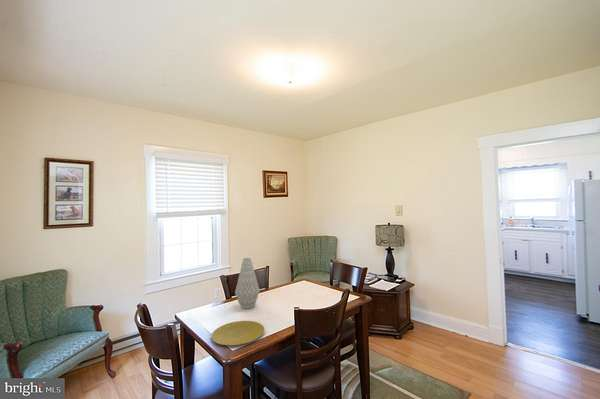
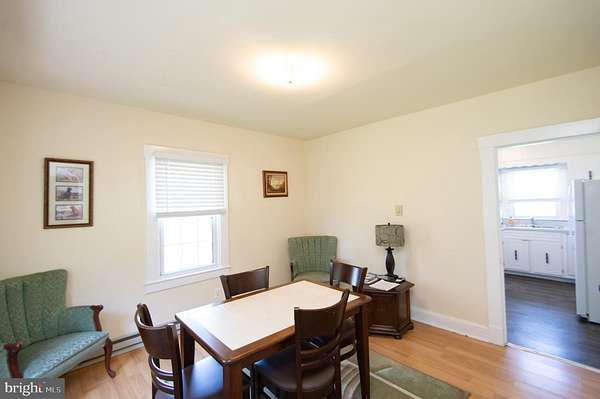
- plate [210,320,265,346]
- vase [234,257,261,310]
